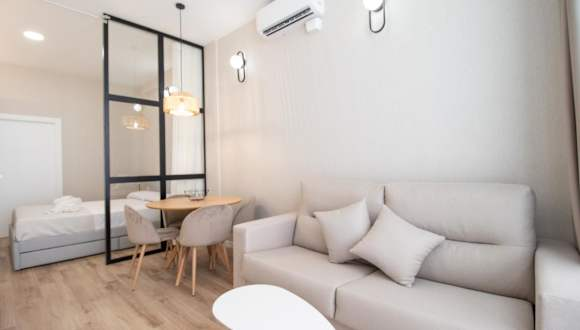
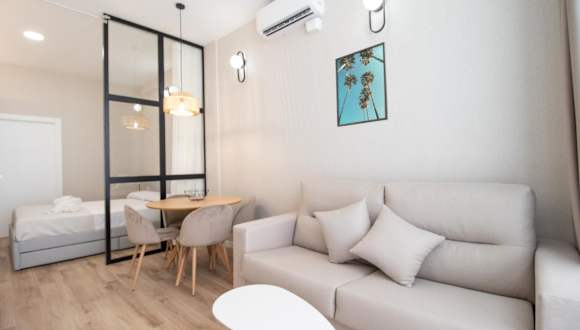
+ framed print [334,41,389,128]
